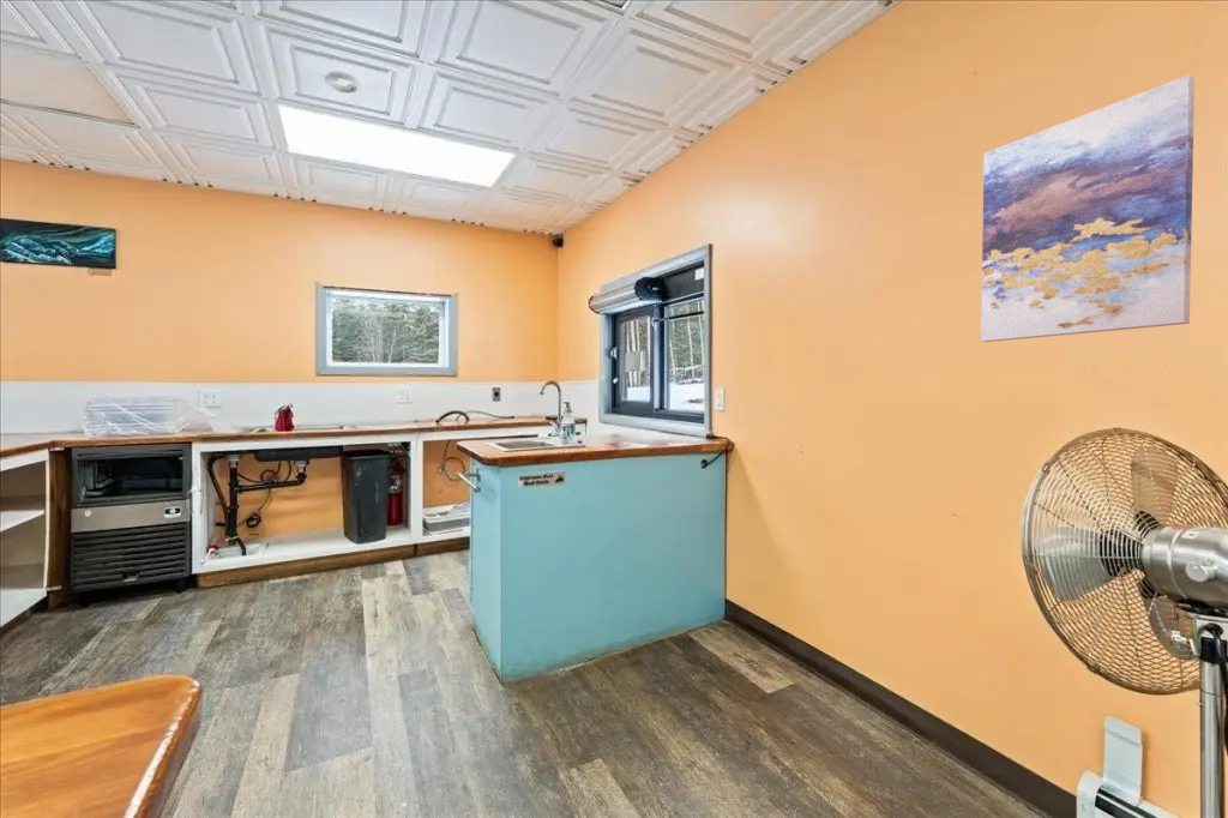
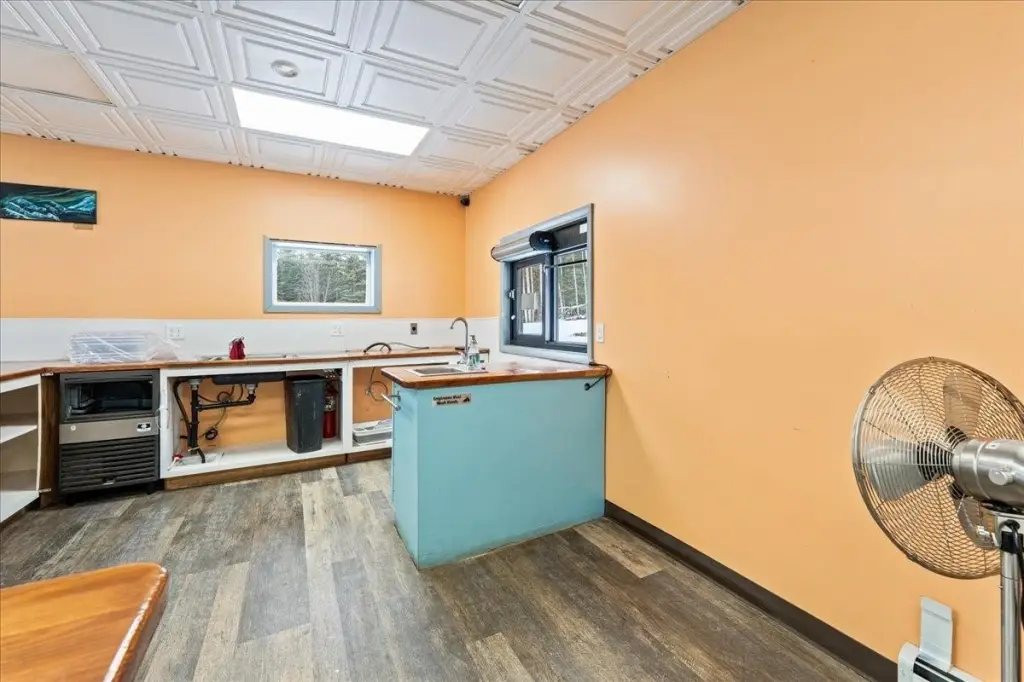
- wall art [980,74,1196,343]
